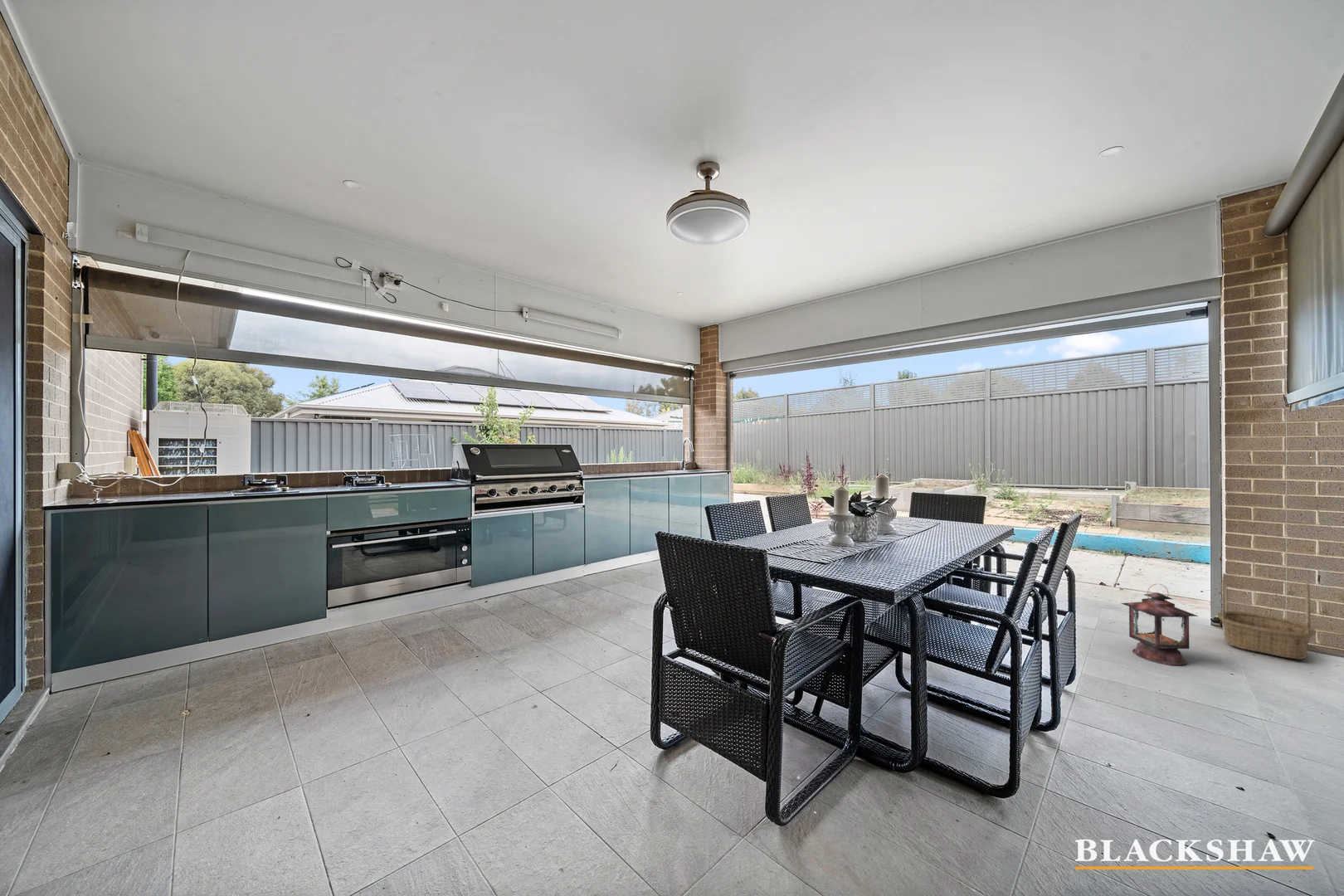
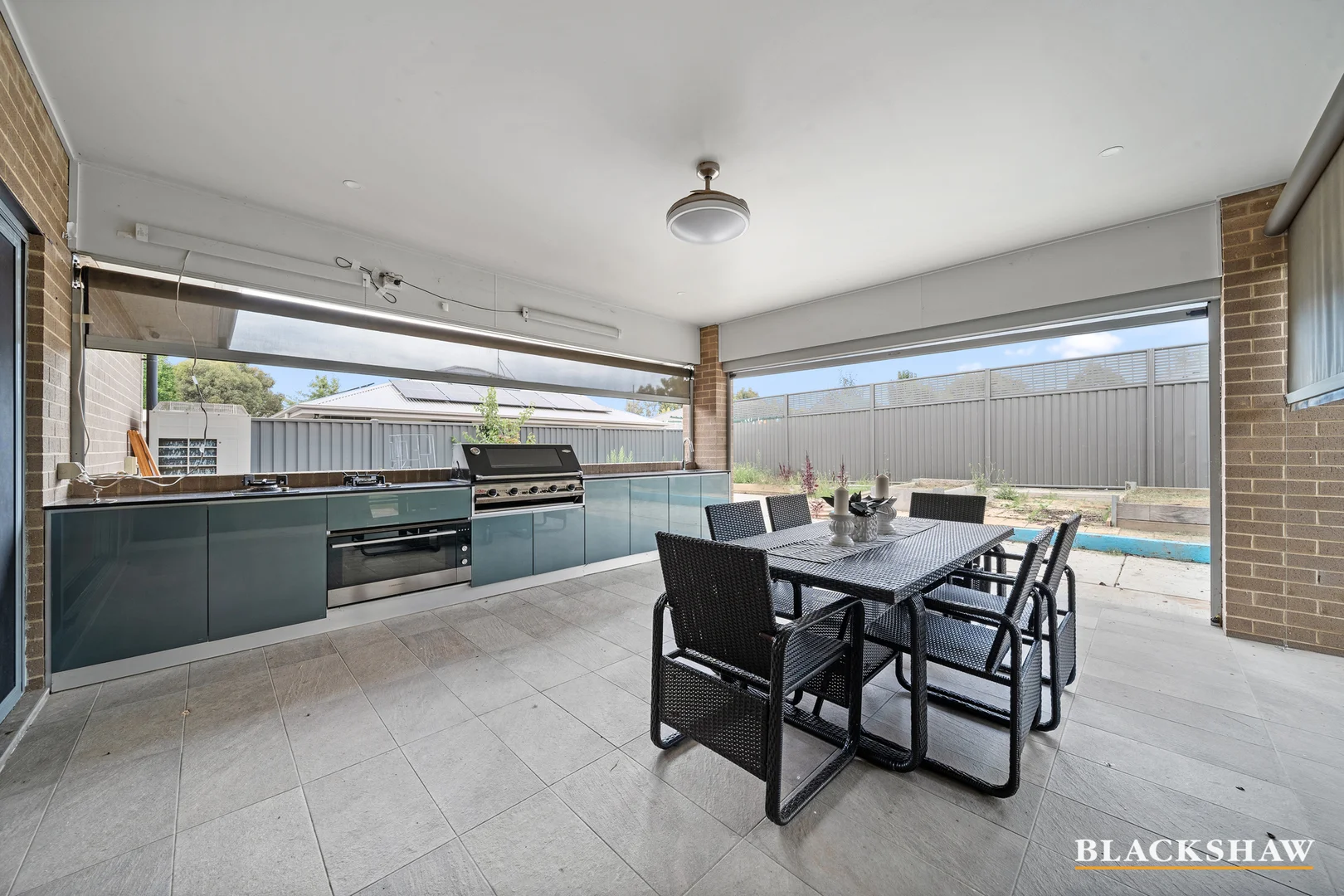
- basket [1217,572,1317,660]
- candle lantern [1120,583,1199,666]
